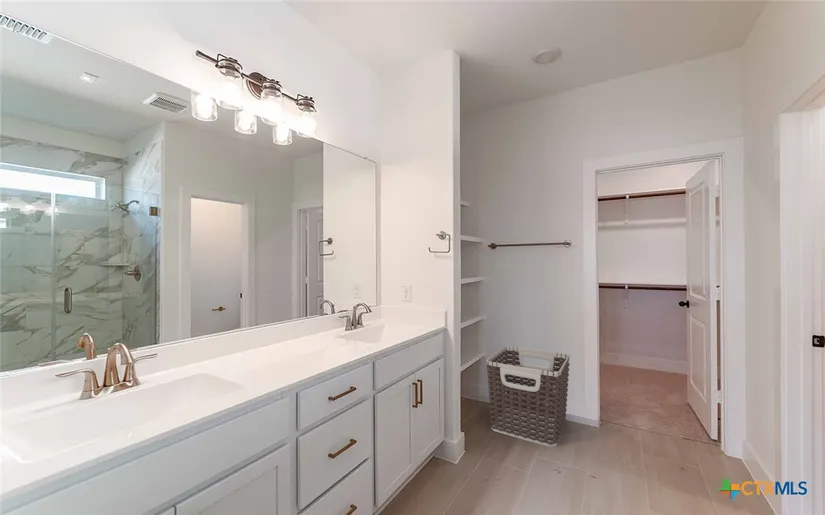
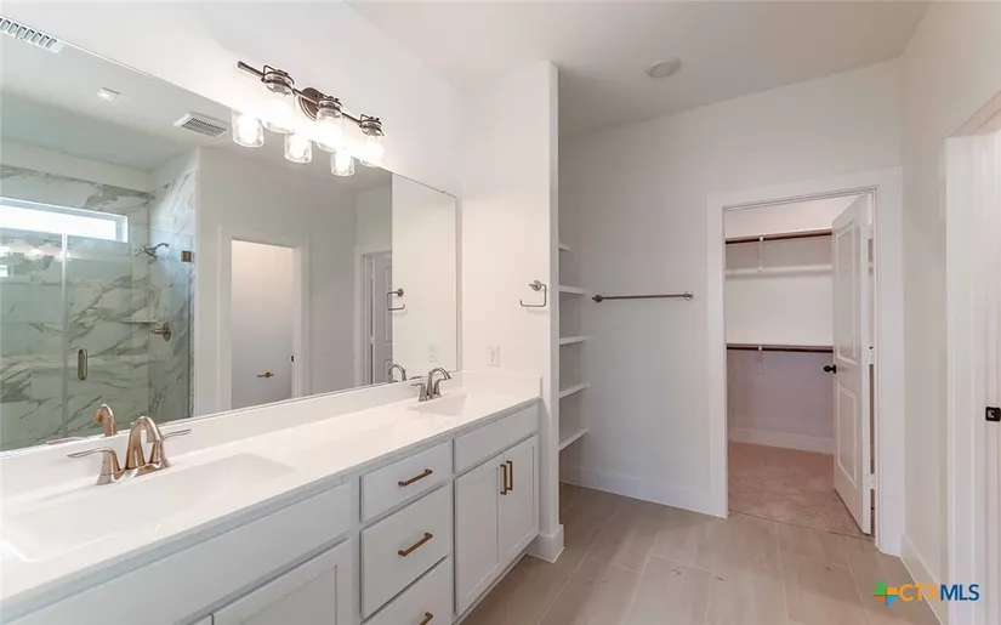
- clothes hamper [485,345,571,447]
